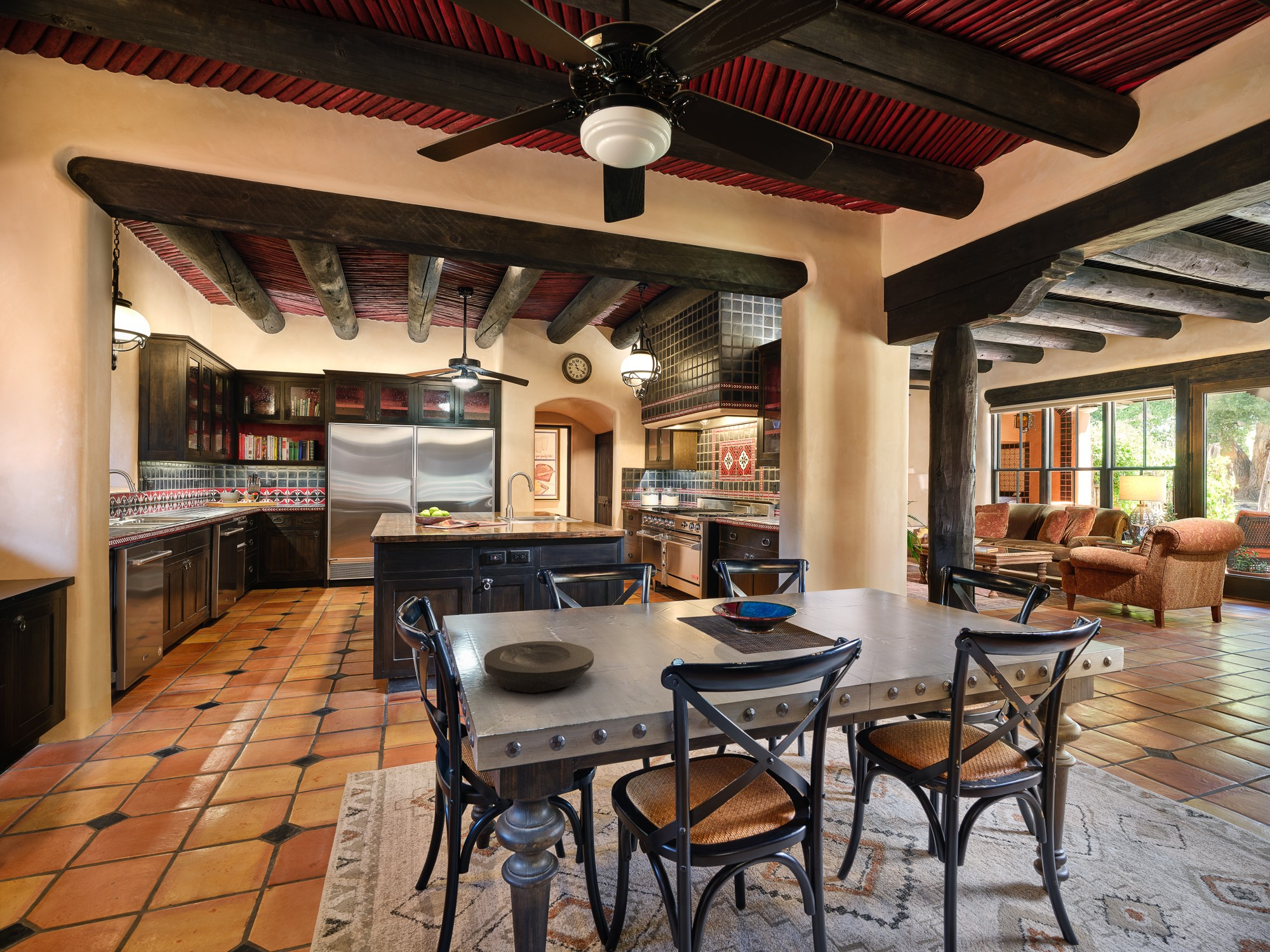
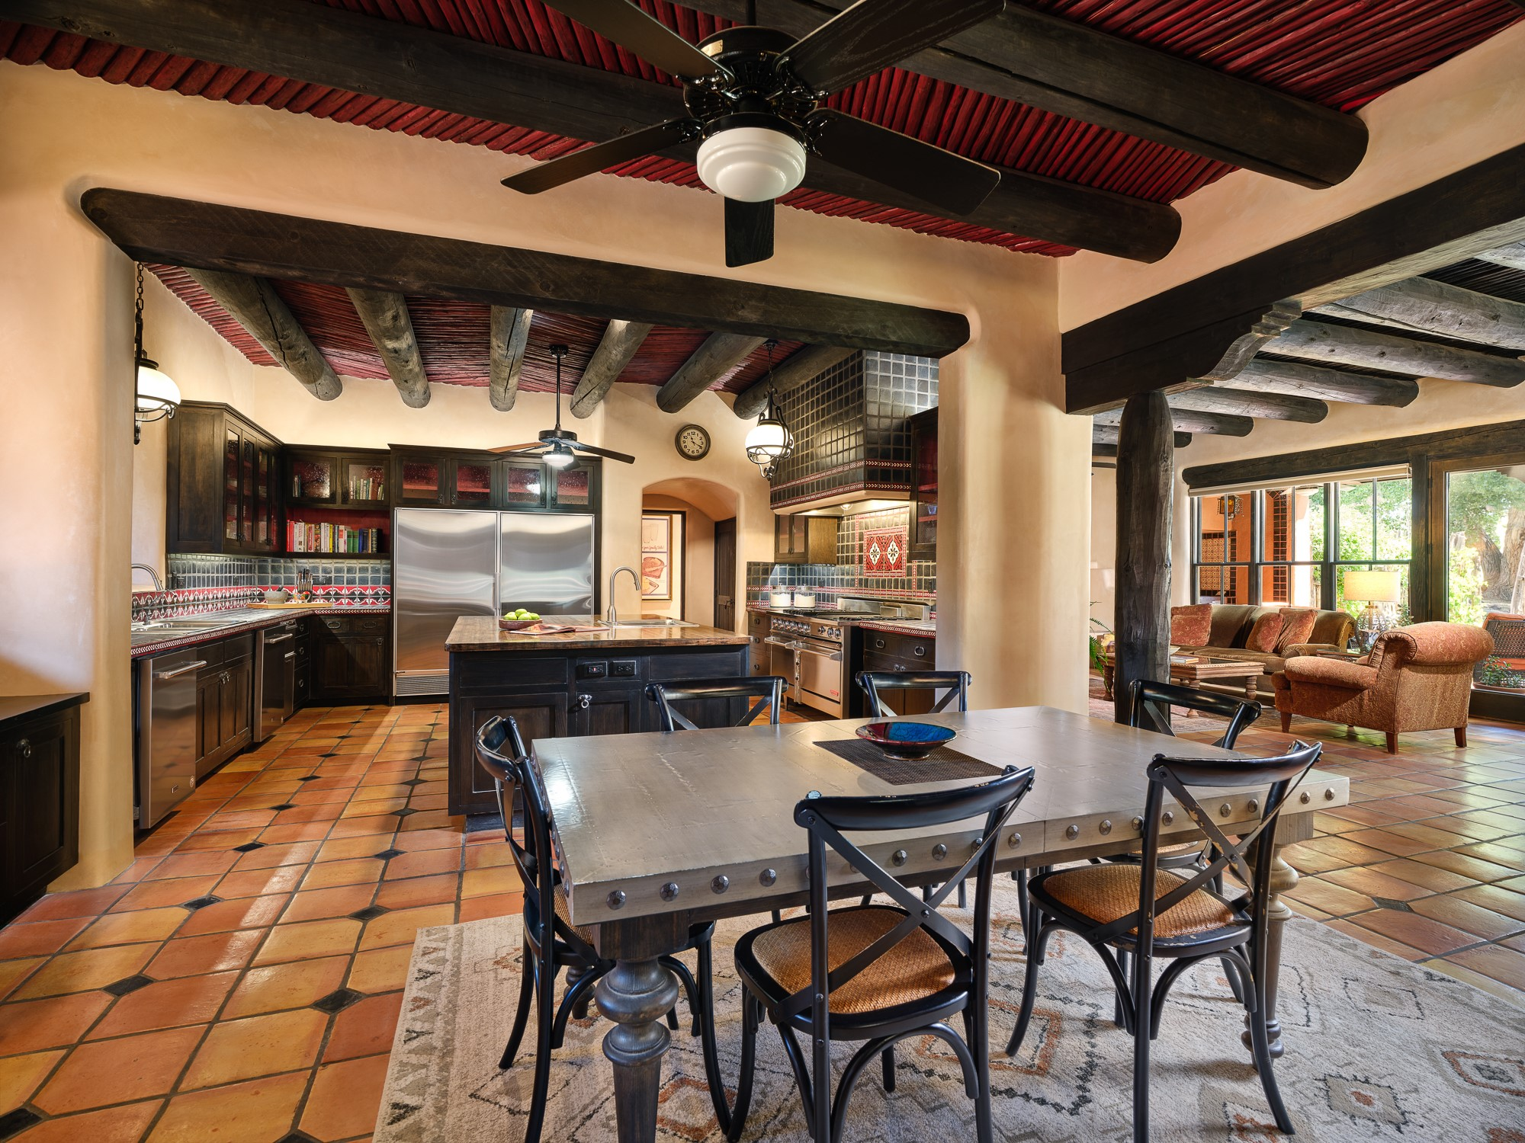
- plate [483,640,594,694]
